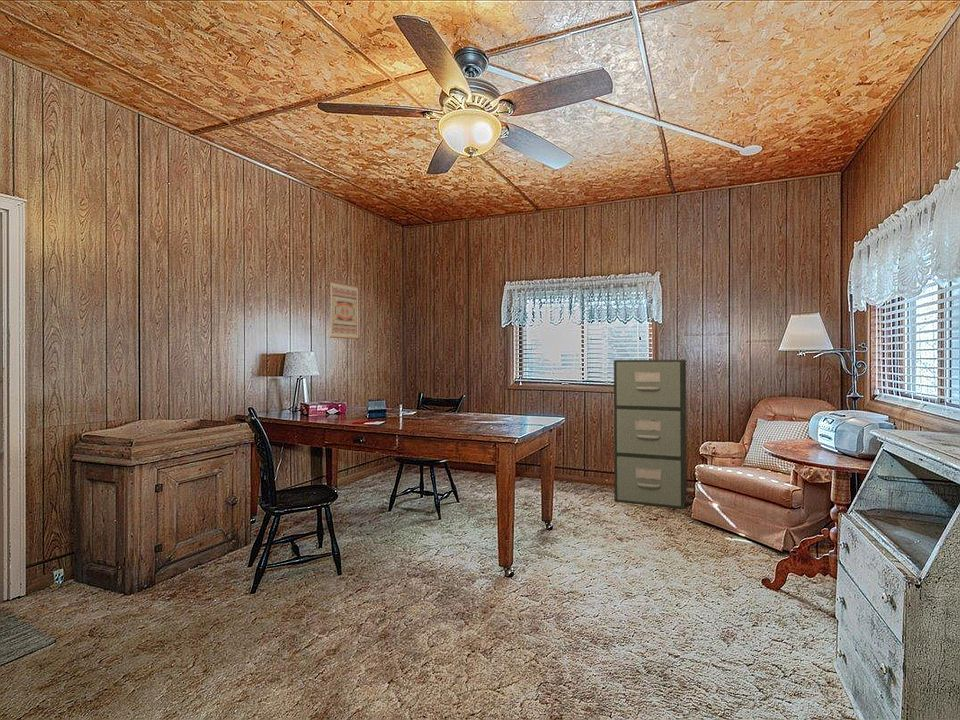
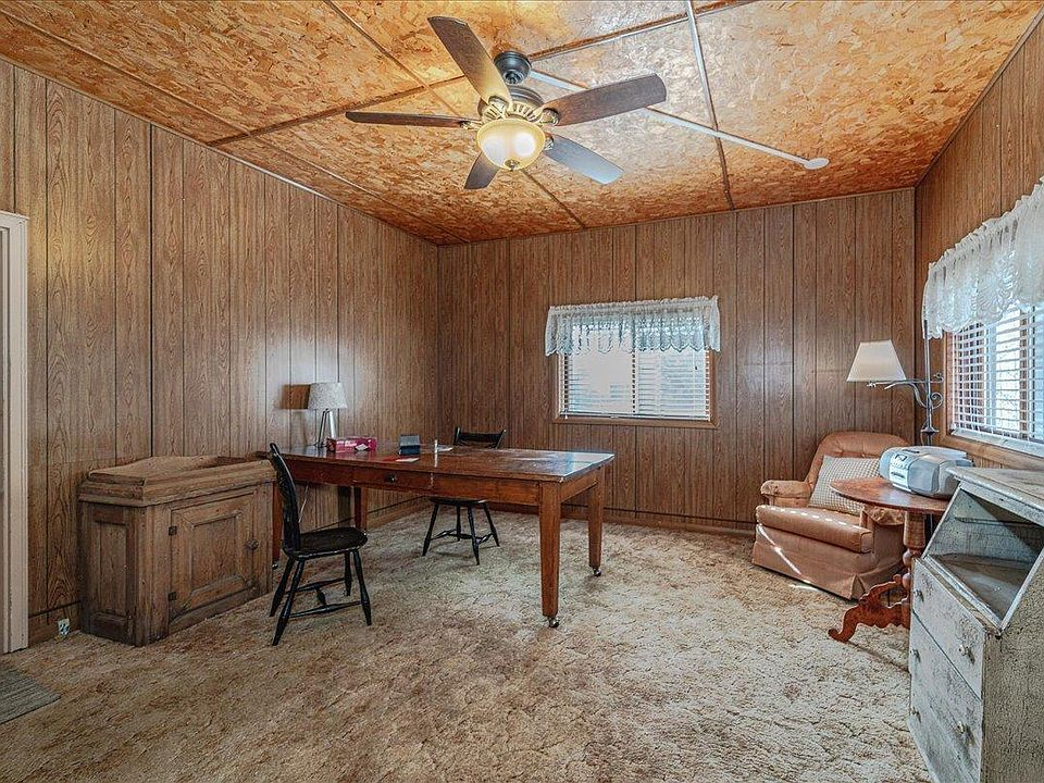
- wall art [329,280,360,340]
- filing cabinet [613,359,688,509]
